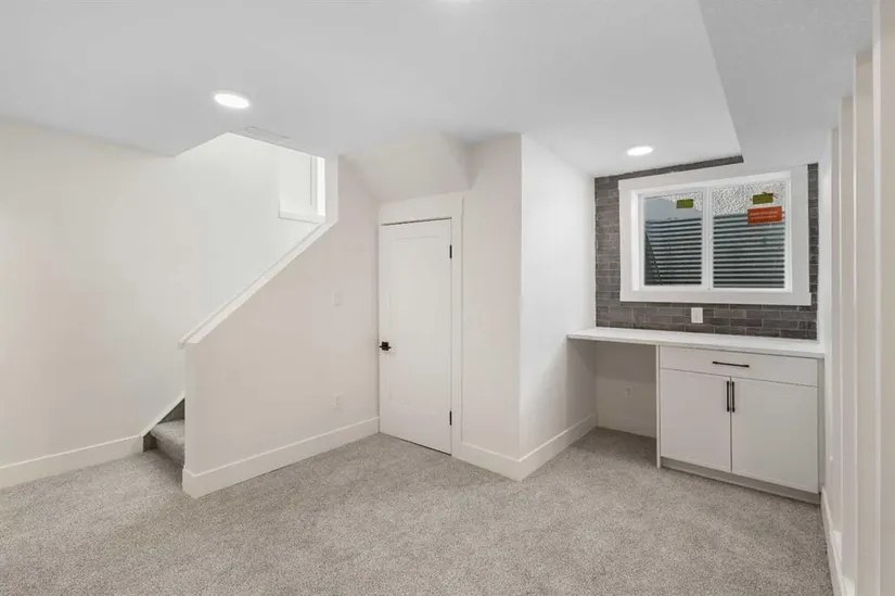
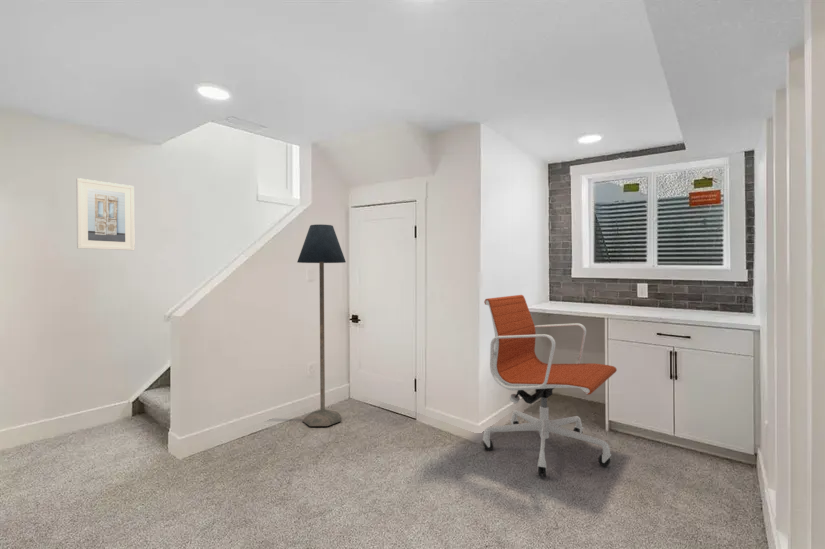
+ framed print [75,177,136,251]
+ office chair [482,294,618,477]
+ floor lamp [296,223,347,427]
